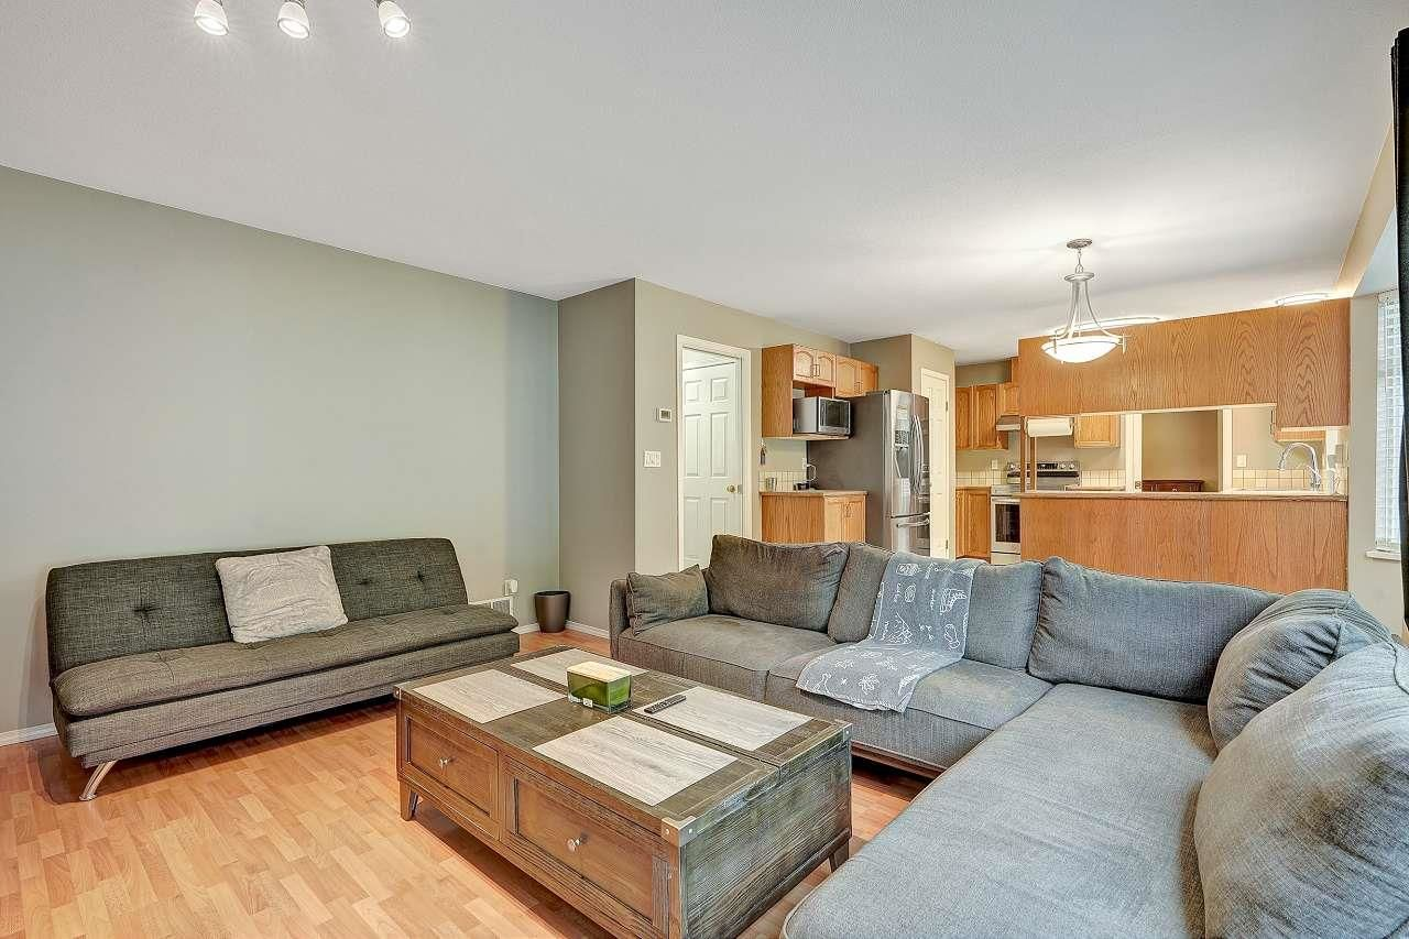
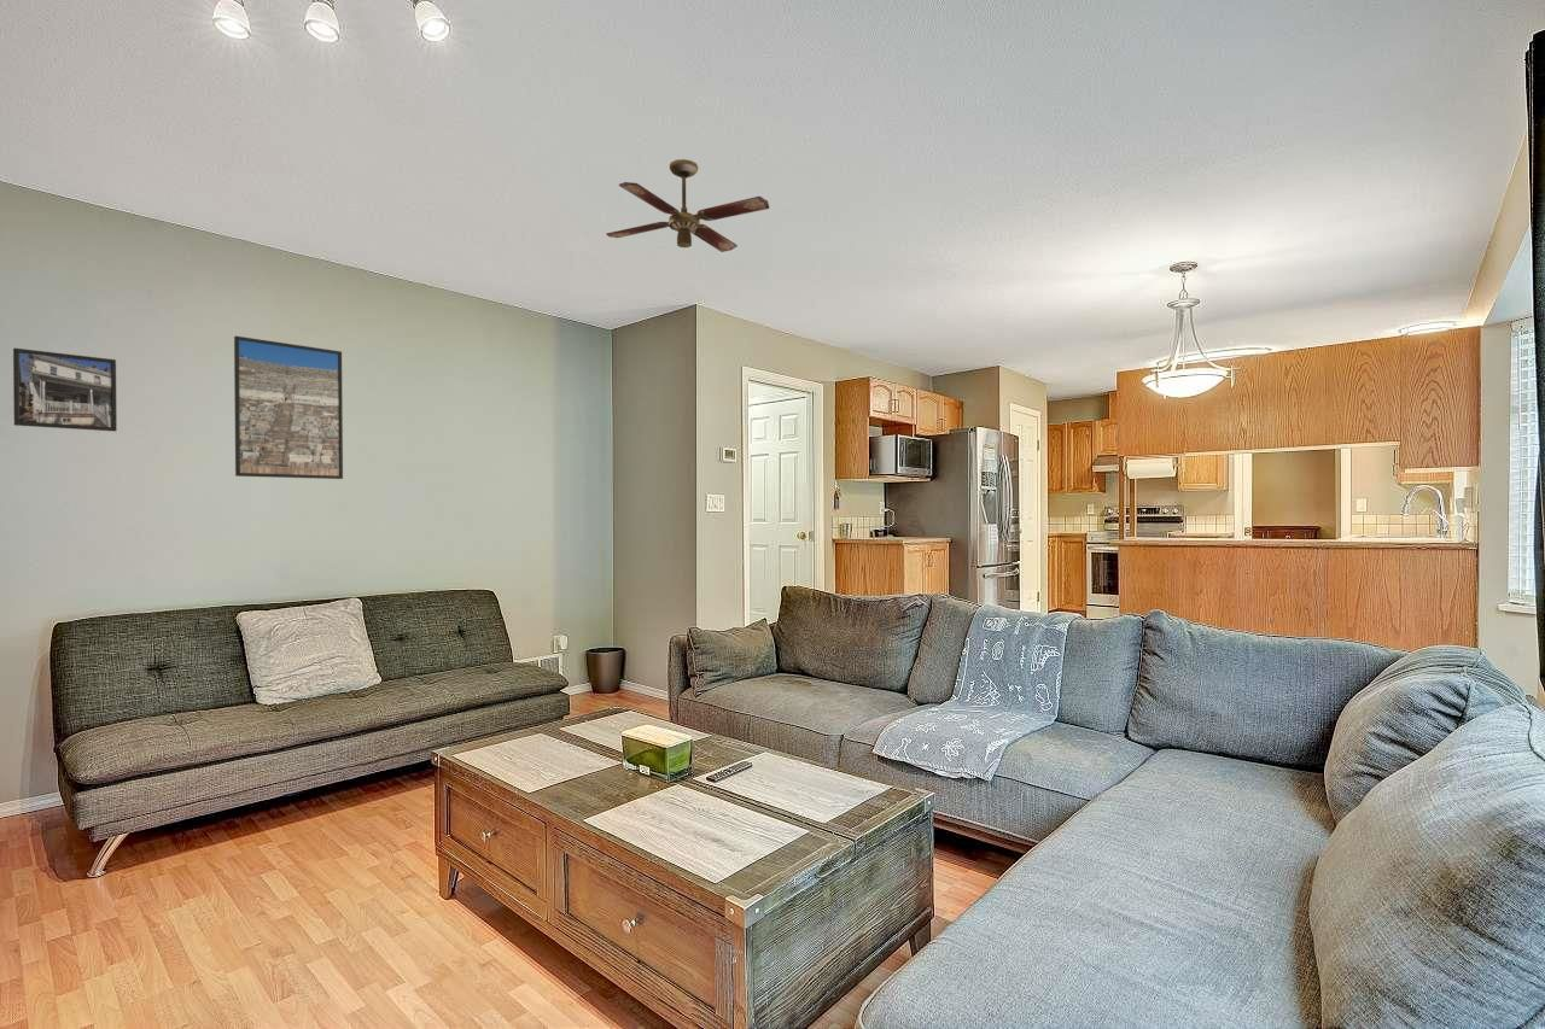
+ ceiling fan [605,158,770,253]
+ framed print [12,347,118,432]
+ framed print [233,335,344,480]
